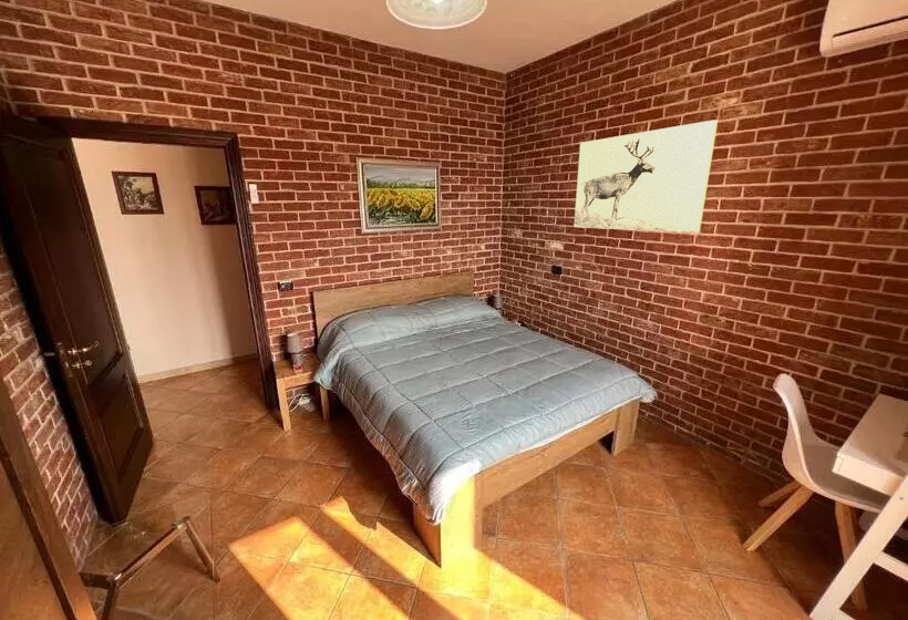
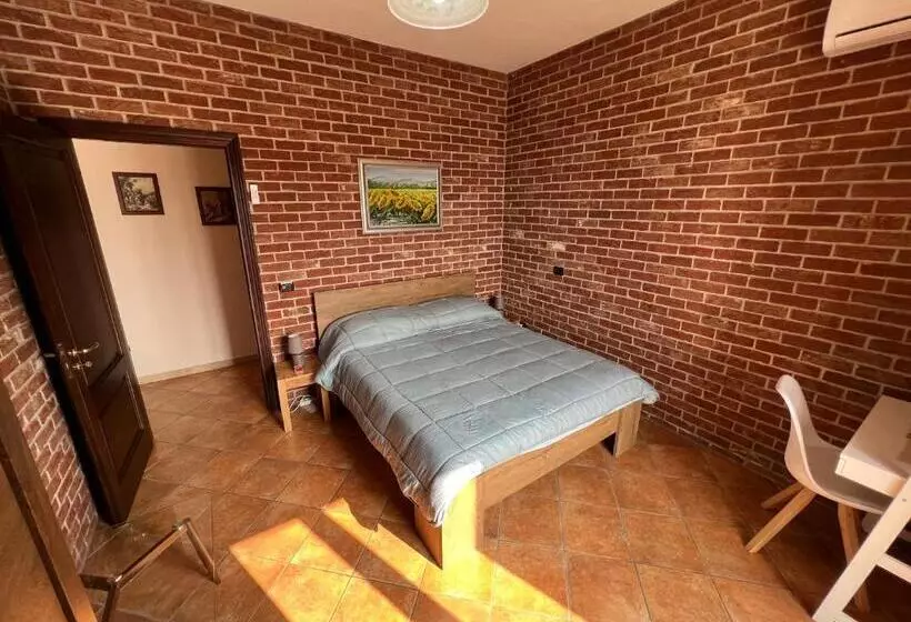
- wall art [574,118,719,234]
